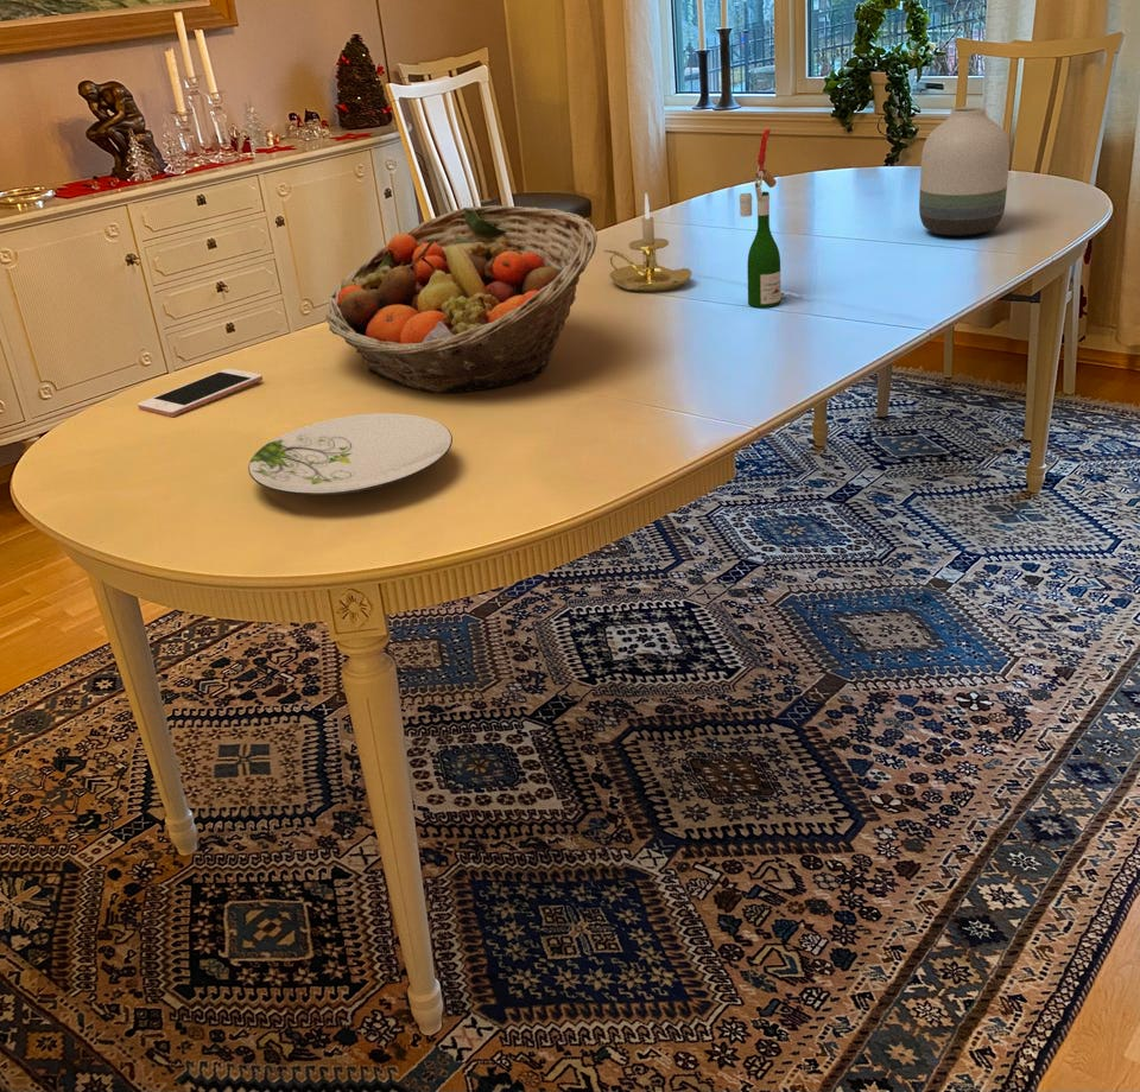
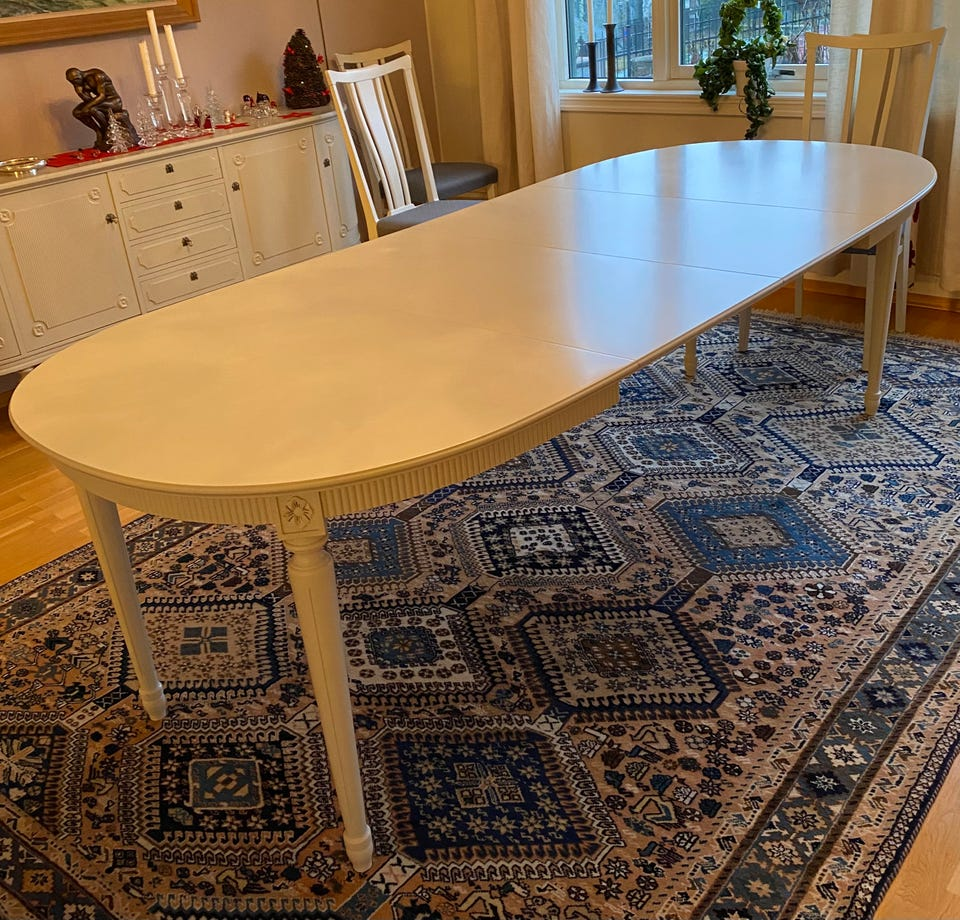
- candle holder [603,192,694,293]
- vase [918,106,1011,236]
- cell phone [137,368,264,418]
- wine bottle [739,128,786,309]
- fruit basket [324,204,598,394]
- plate [247,412,454,496]
